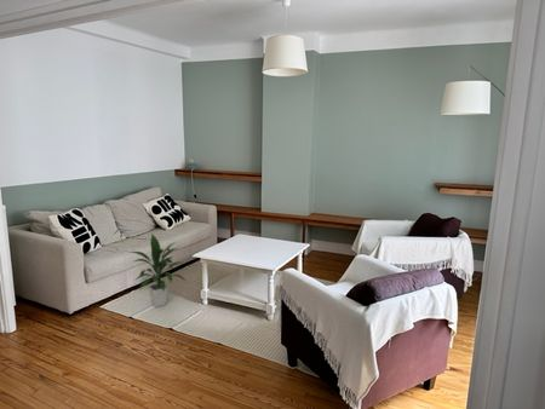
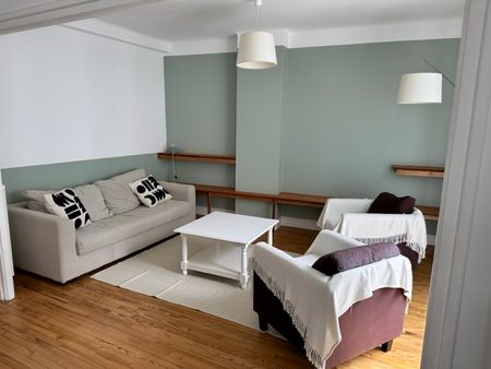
- indoor plant [127,234,188,309]
